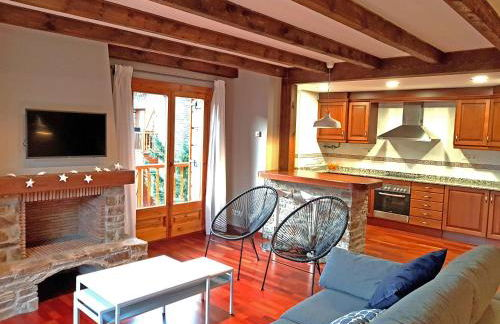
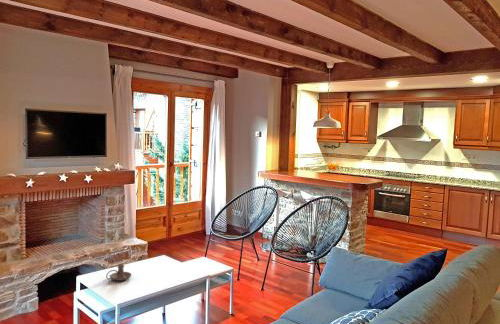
+ candle holder [105,264,132,282]
